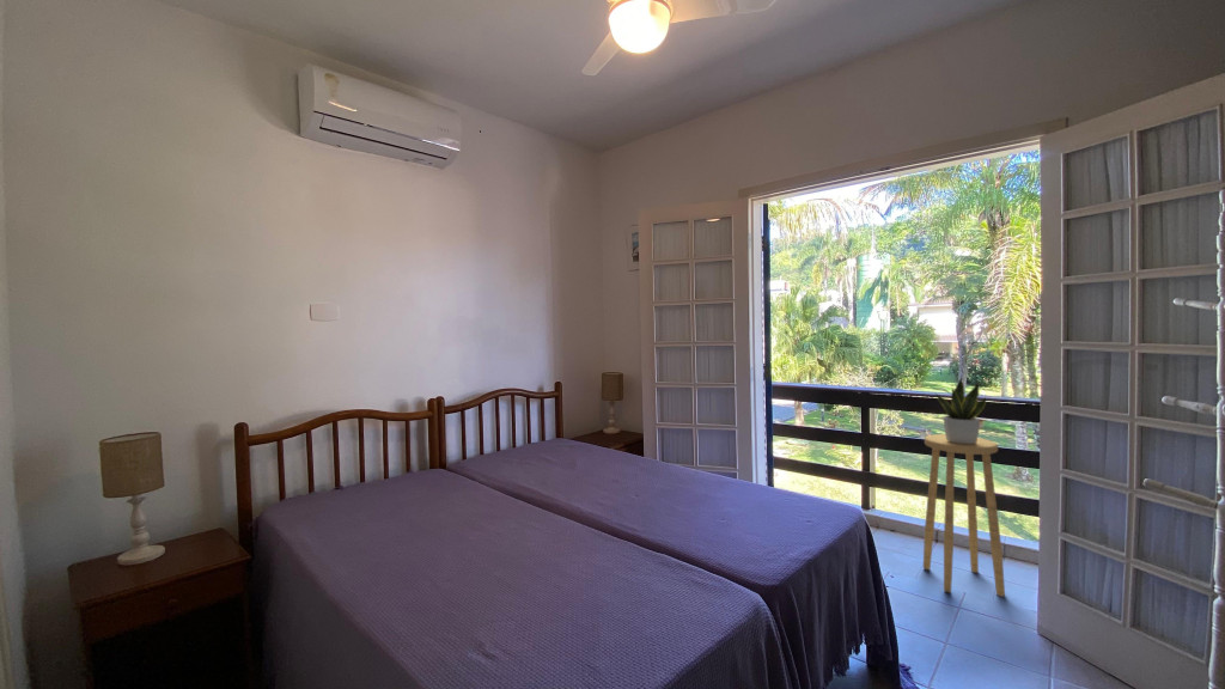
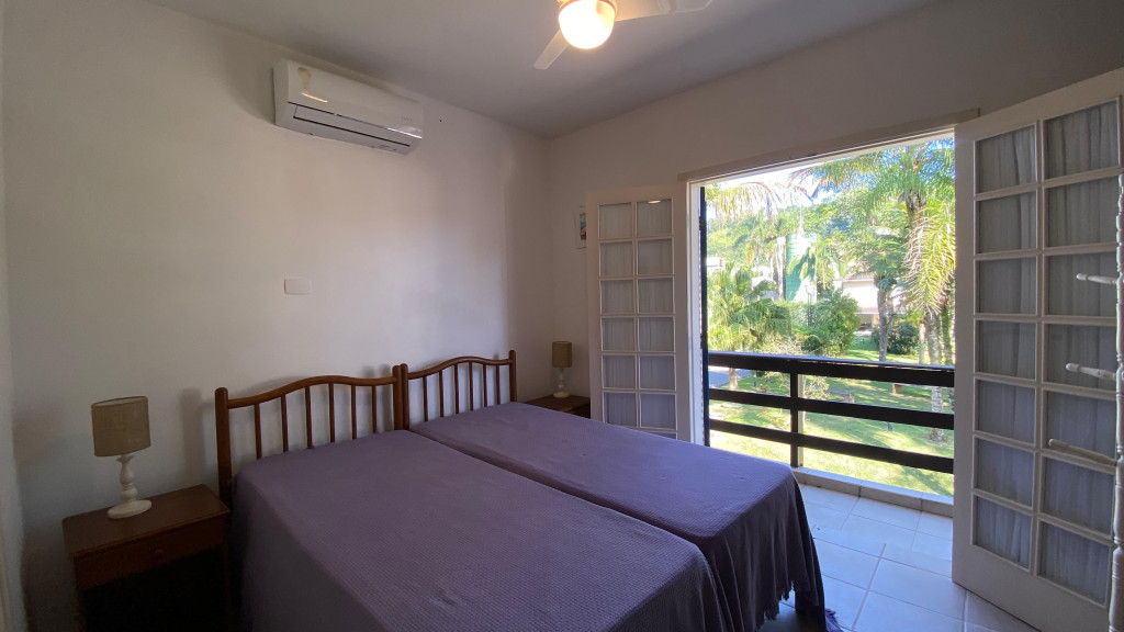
- potted plant [934,376,987,445]
- stool [922,433,1006,598]
